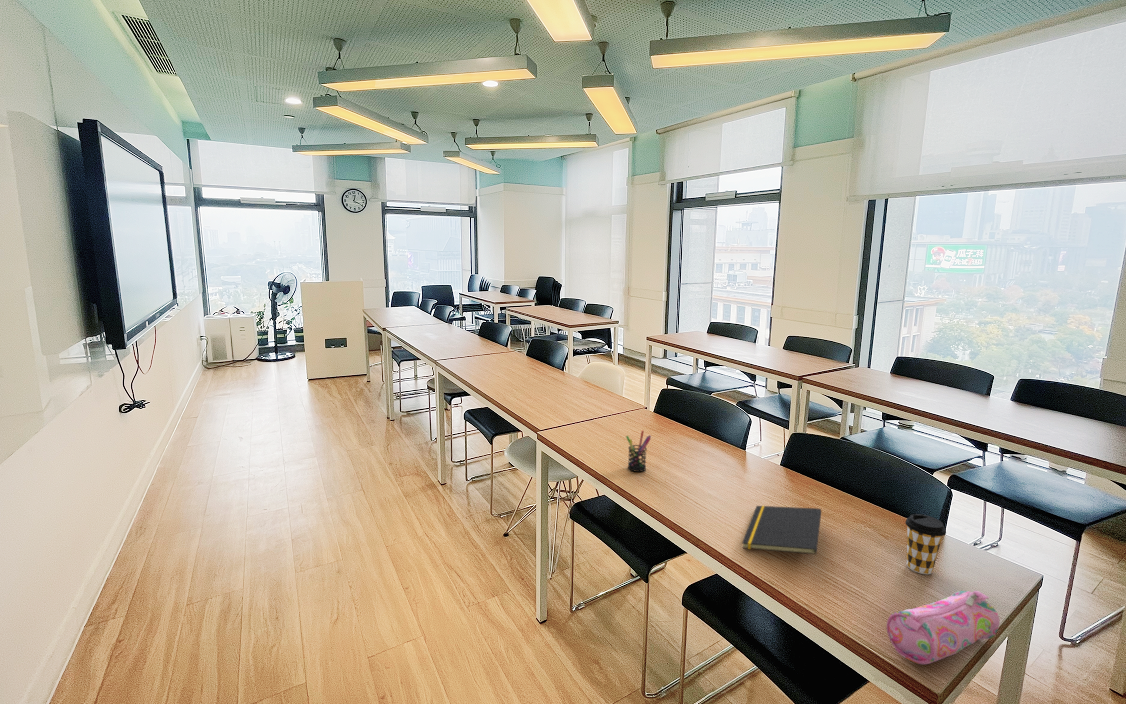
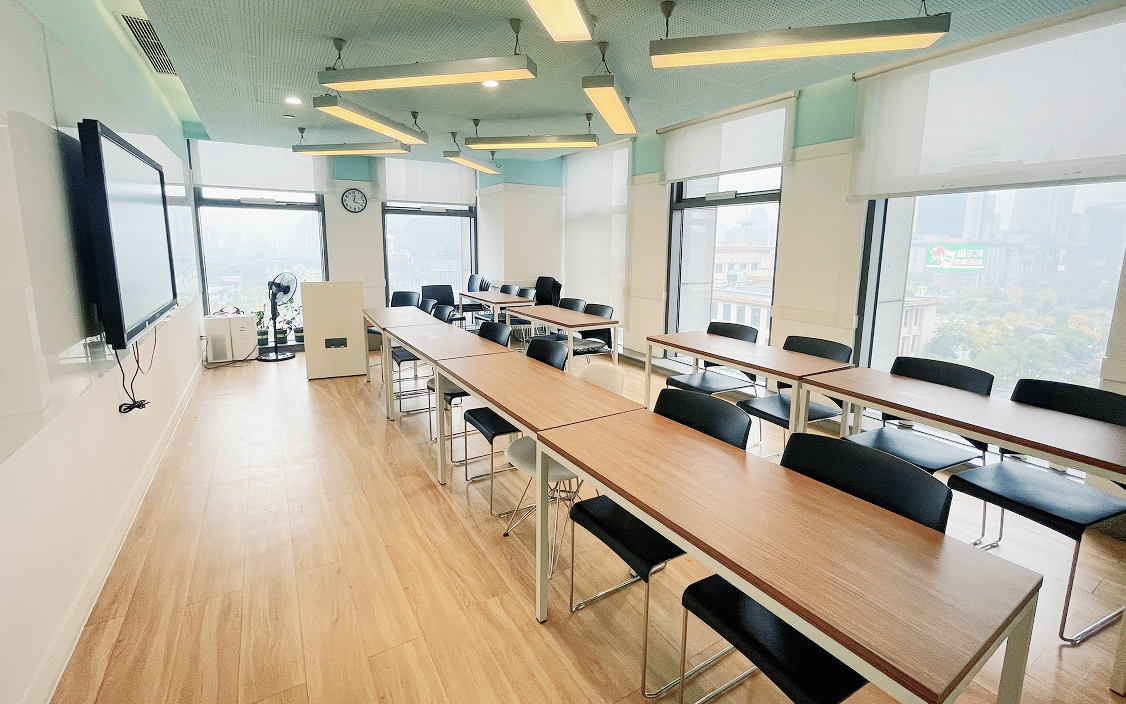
- pencil case [886,590,1001,665]
- pen holder [625,430,652,473]
- coffee cup [904,513,947,575]
- notepad [741,505,822,556]
